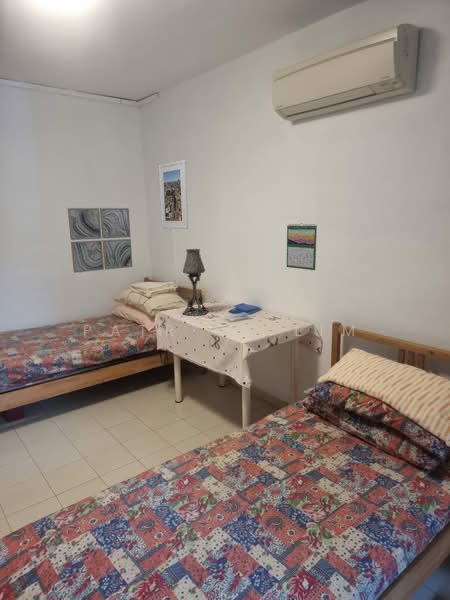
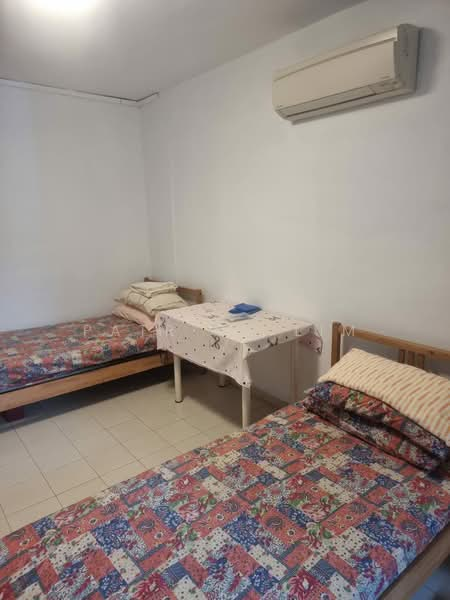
- table lamp [181,248,209,317]
- wall art [67,207,134,274]
- calendar [286,223,318,271]
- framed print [158,159,189,230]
